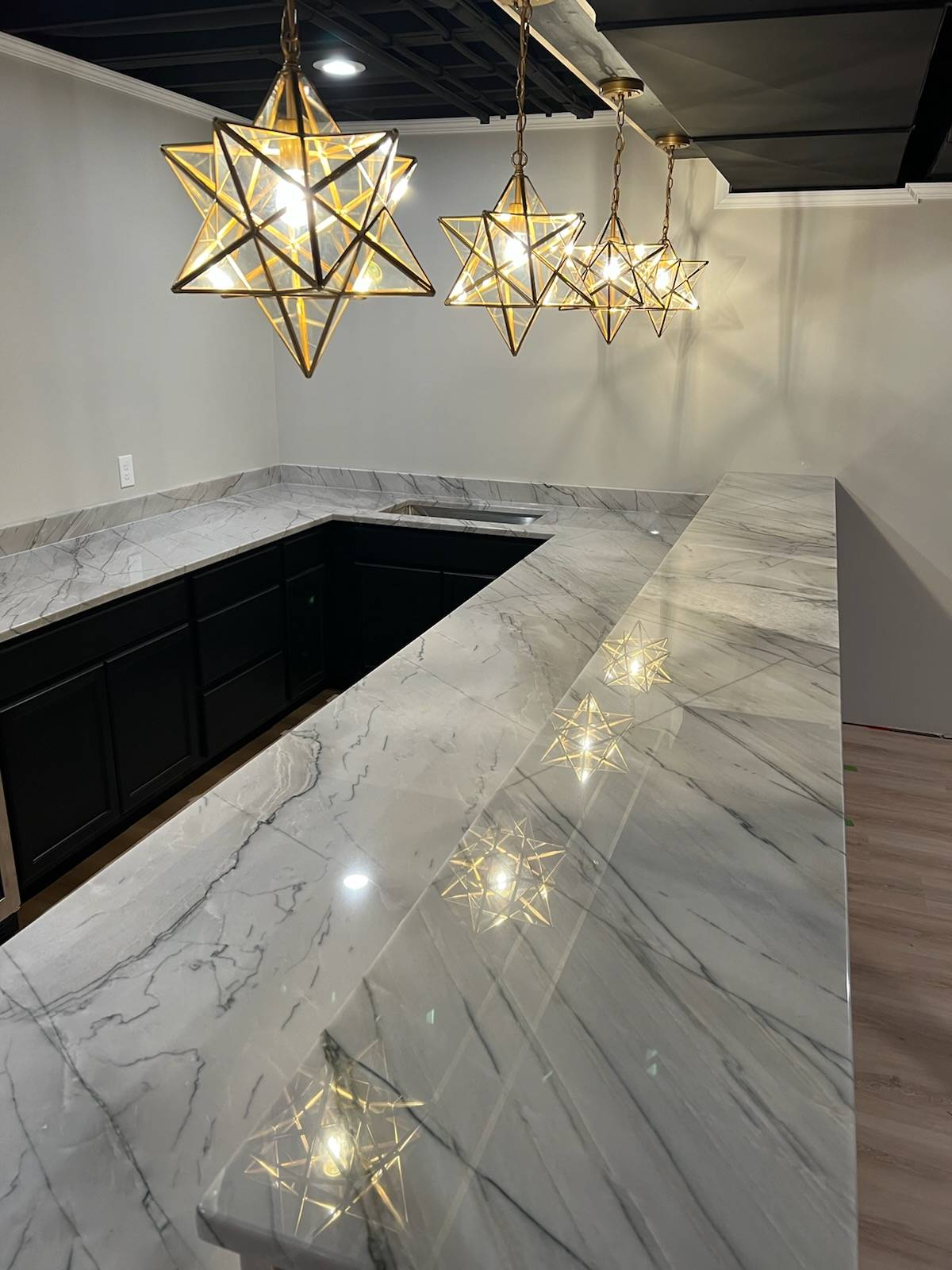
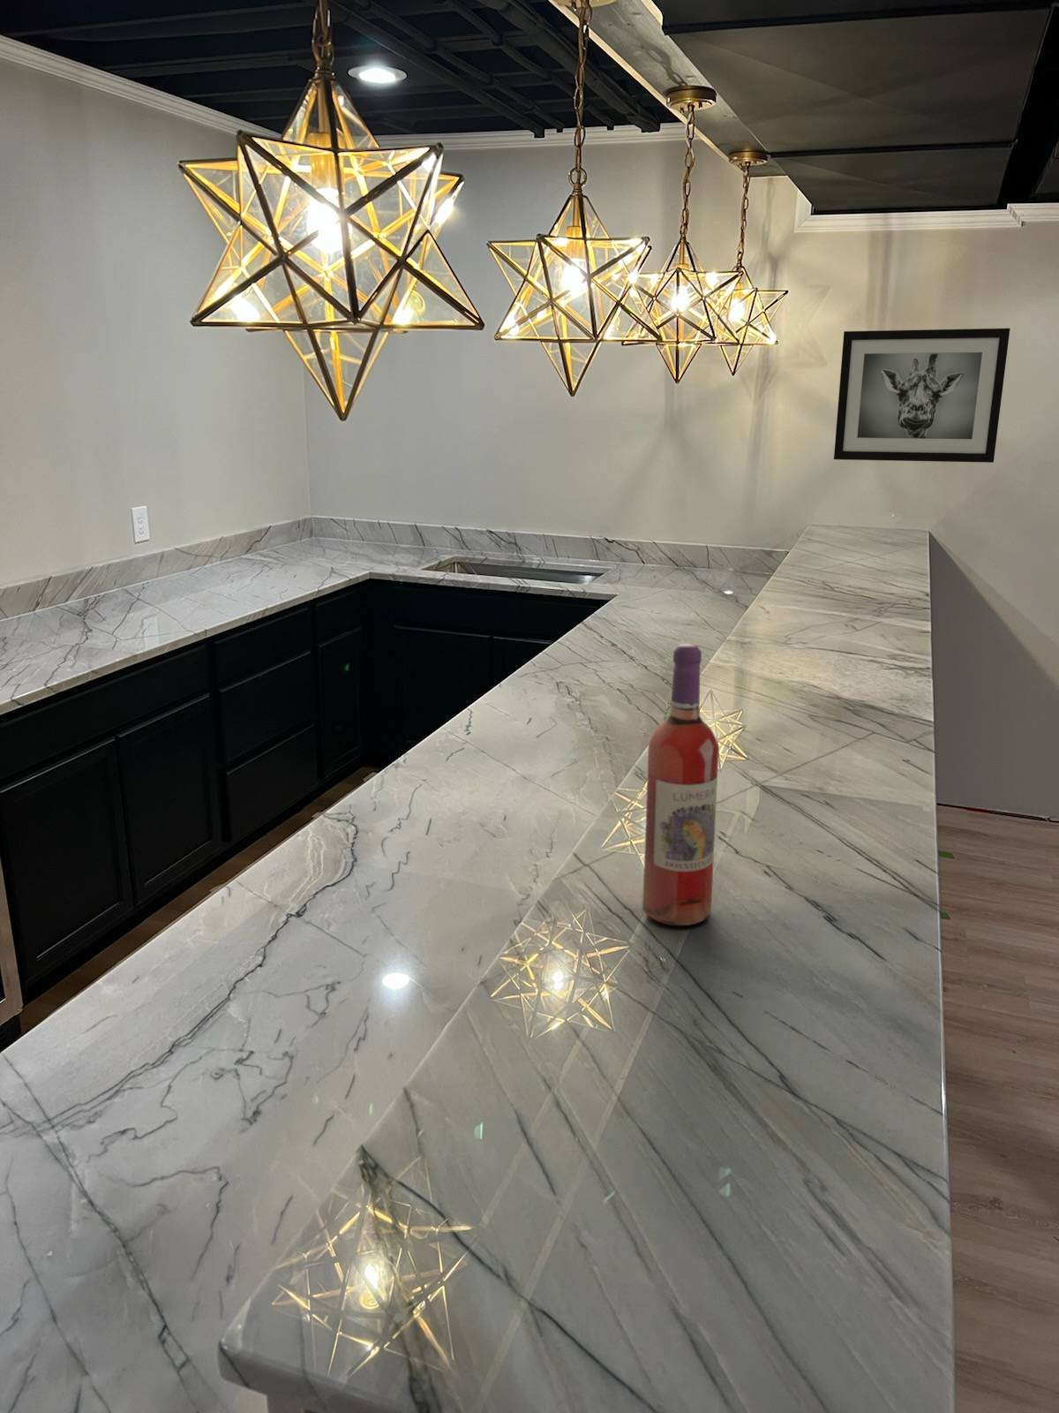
+ wall art [833,327,1011,464]
+ wine bottle [642,643,720,927]
